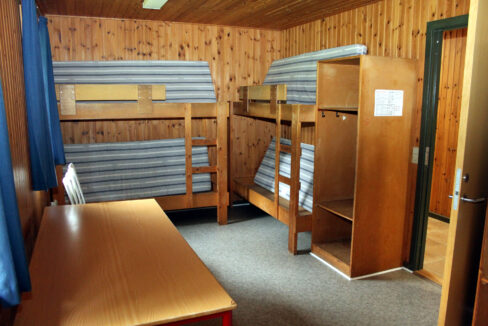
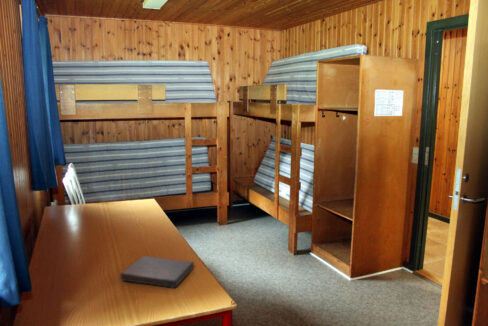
+ book [119,255,195,289]
